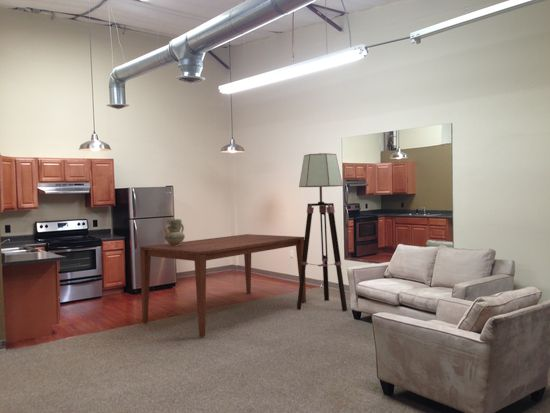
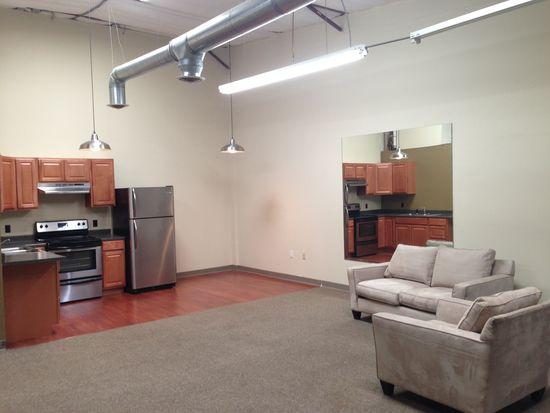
- dining table [139,233,307,338]
- floor lamp [296,152,348,312]
- ceramic jug [164,218,186,246]
